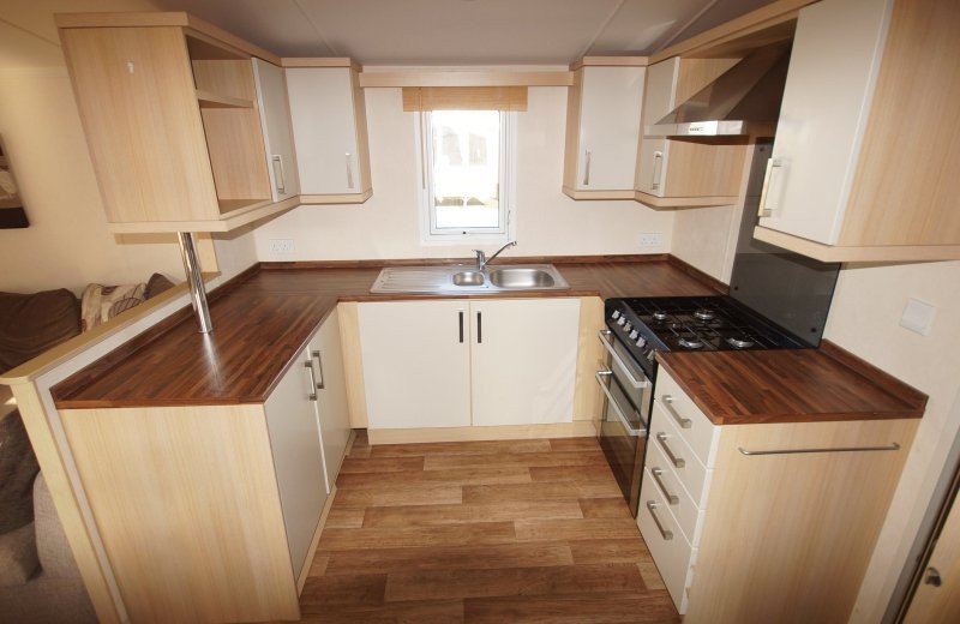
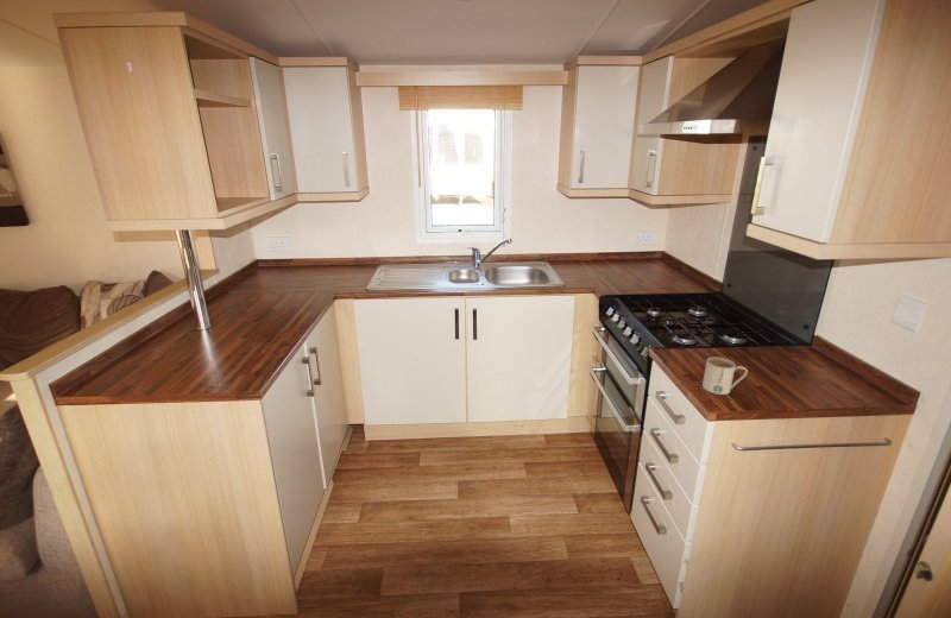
+ mug [701,357,749,396]
